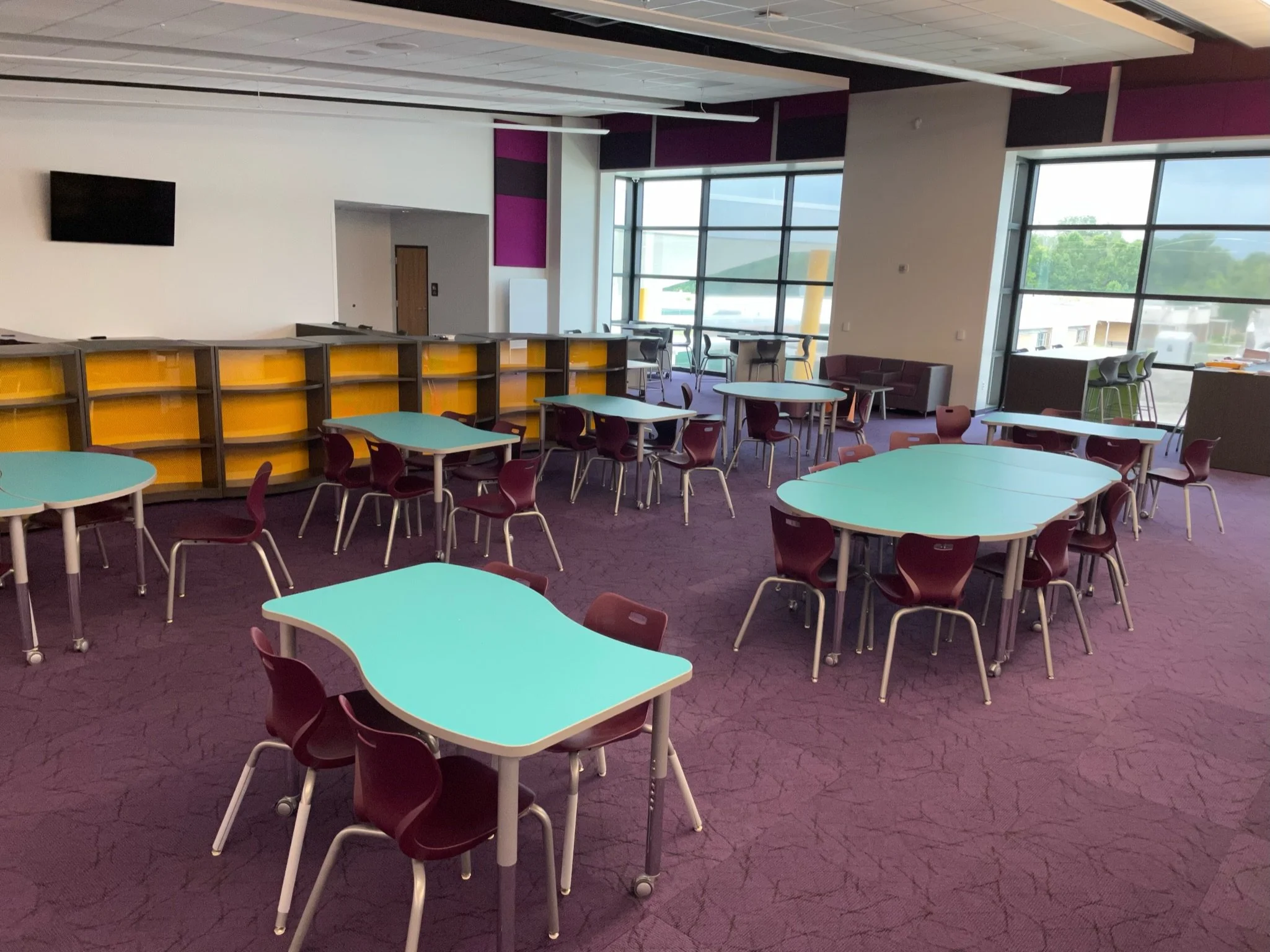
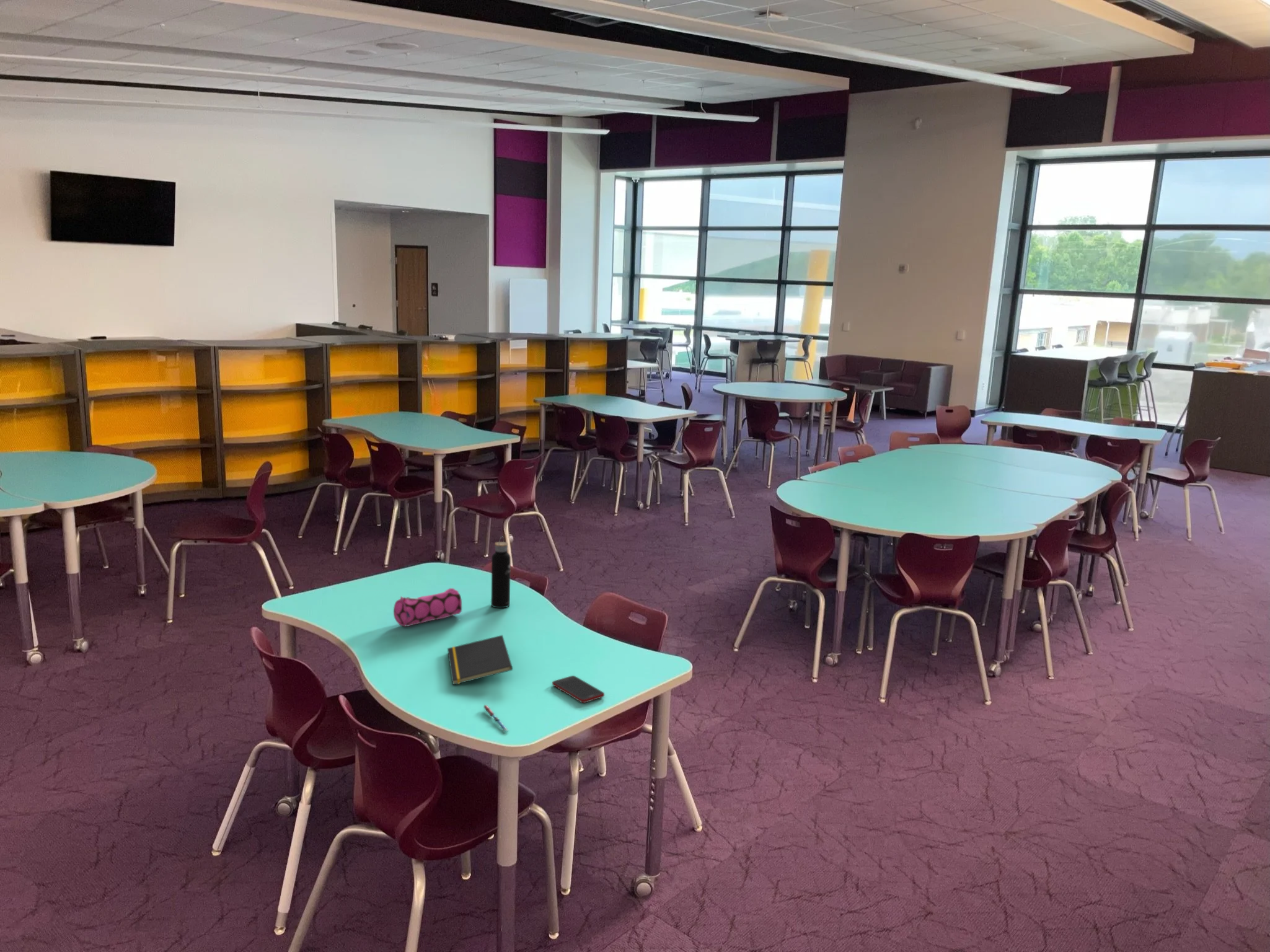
+ water bottle [490,536,511,609]
+ pencil case [393,588,462,627]
+ pen [482,704,509,733]
+ notepad [447,635,513,685]
+ cell phone [552,675,605,703]
